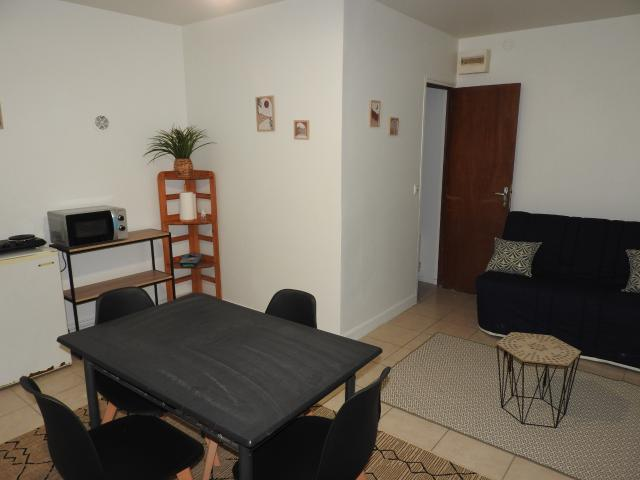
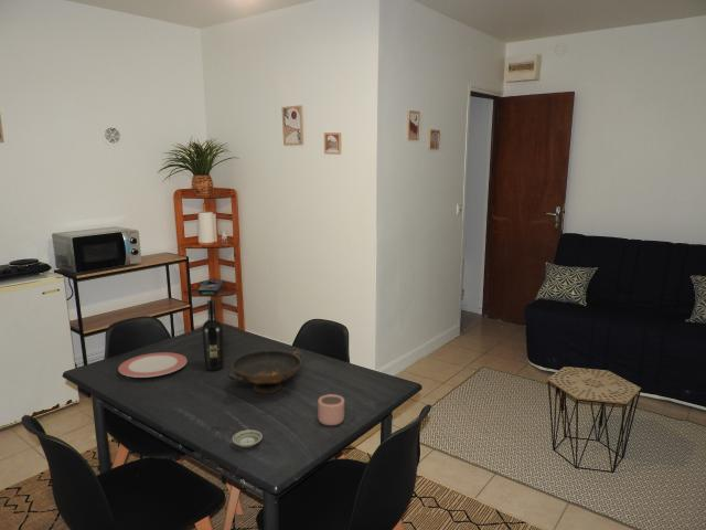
+ mug [317,393,345,426]
+ wine bottle [201,299,225,372]
+ saucer [232,428,264,448]
+ plate [117,351,189,379]
+ decorative bowl [227,349,303,394]
